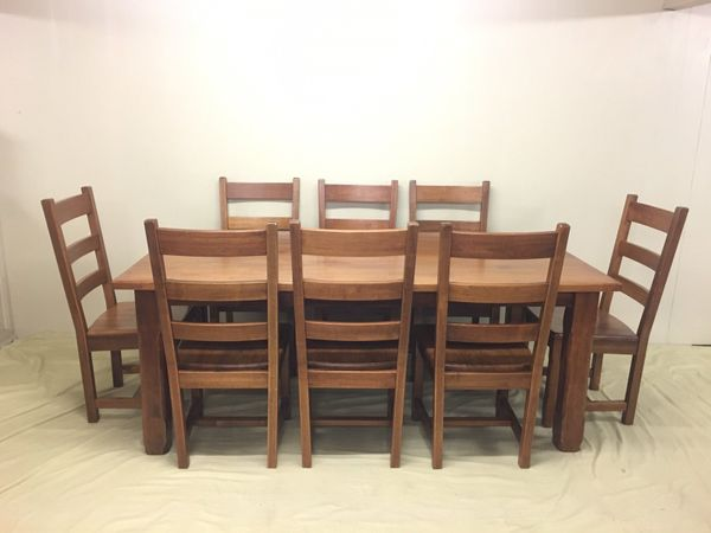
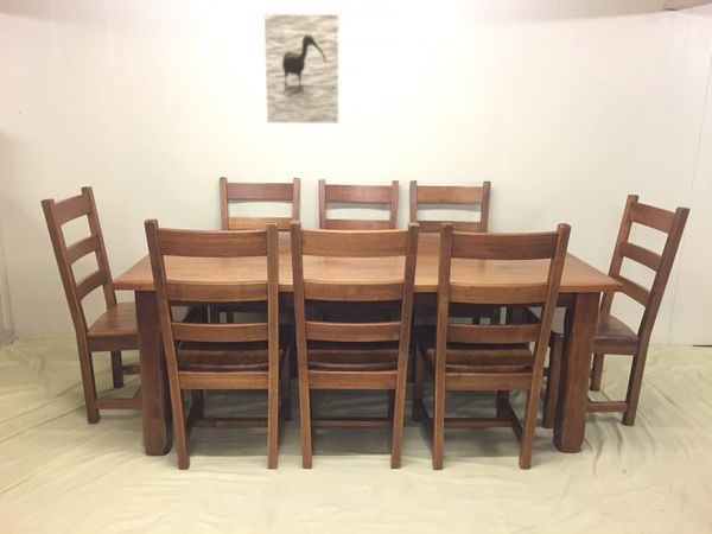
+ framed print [262,12,341,125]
